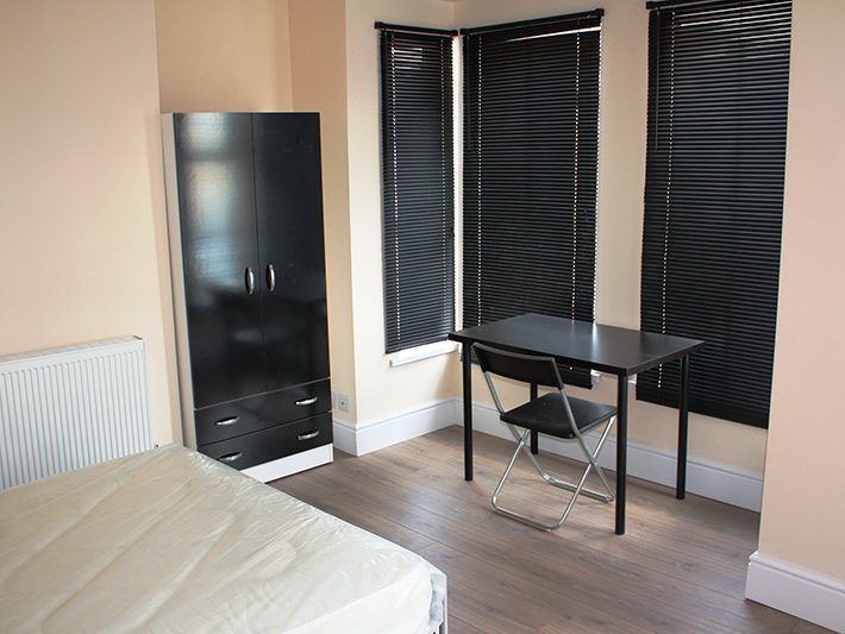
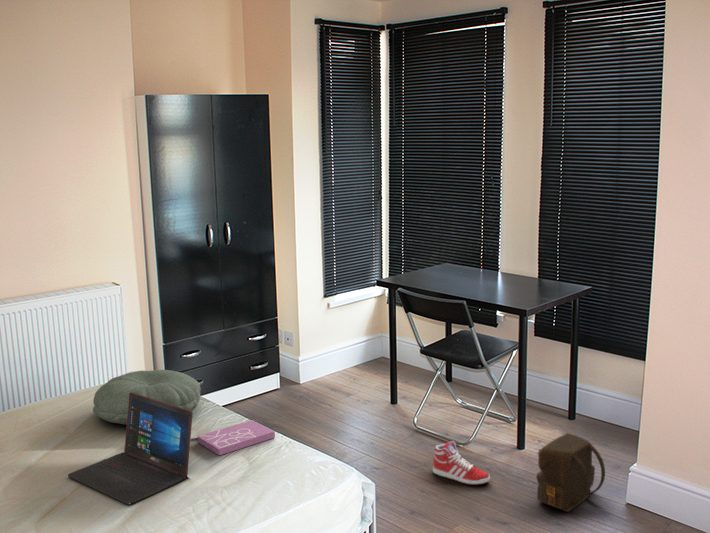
+ laptop [67,392,194,505]
+ backpack [536,432,606,513]
+ sneaker [432,440,491,486]
+ pillow [92,369,202,425]
+ book [197,419,276,456]
